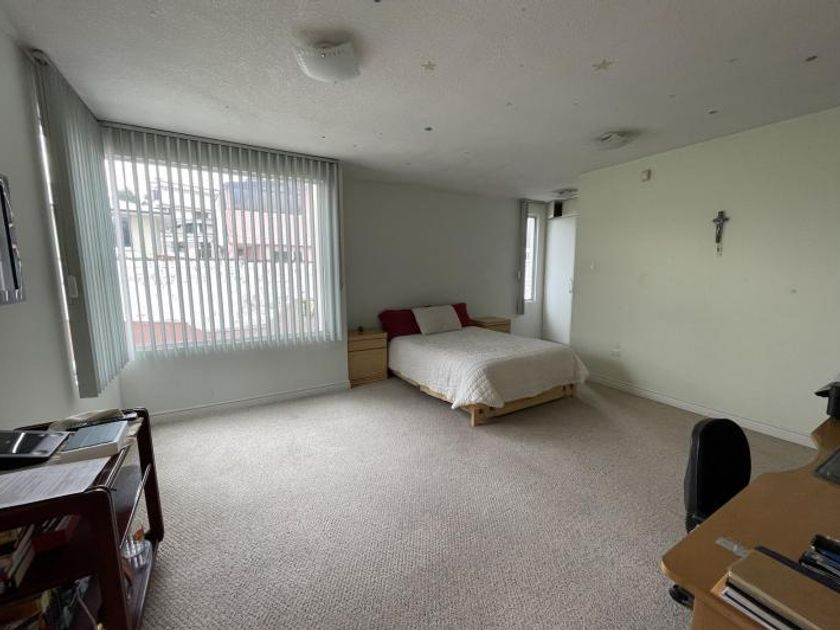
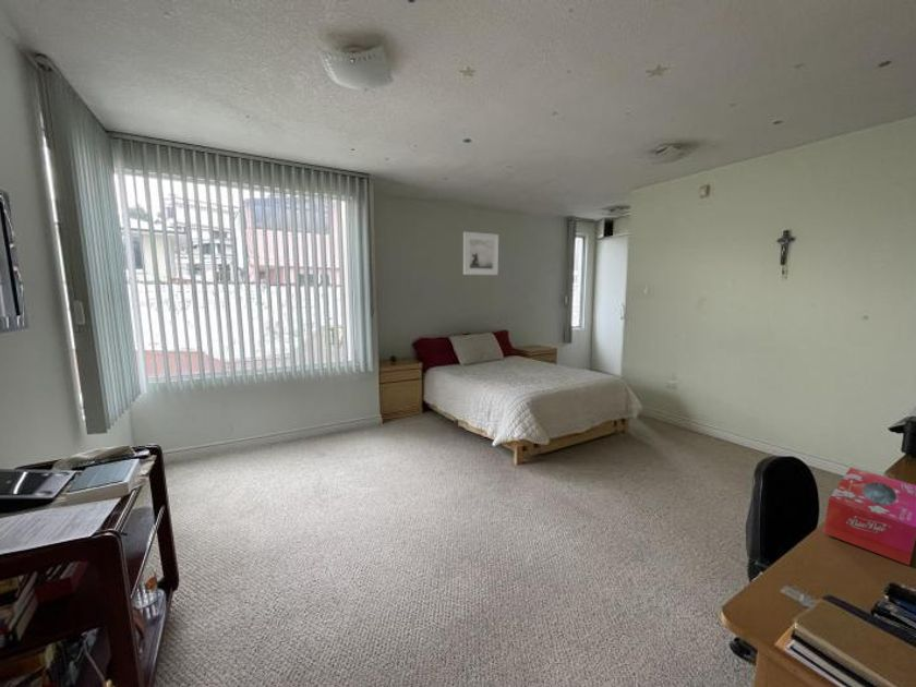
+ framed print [462,231,499,276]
+ tissue box [822,467,916,566]
